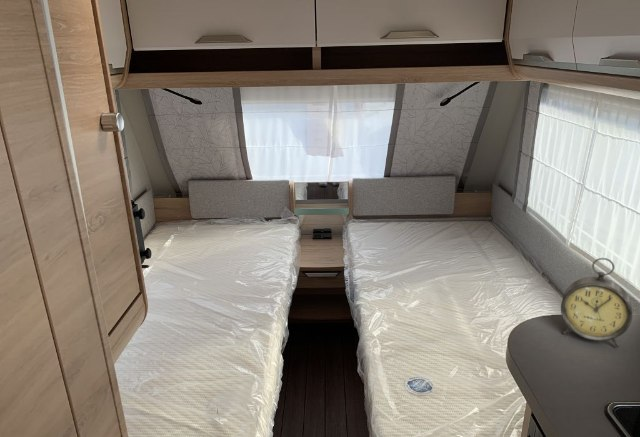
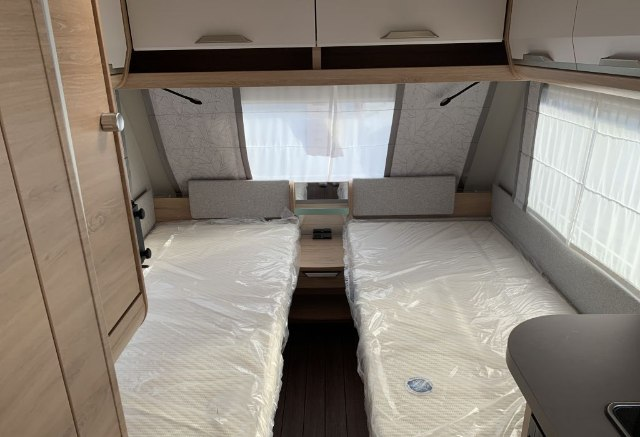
- alarm clock [560,257,633,349]
